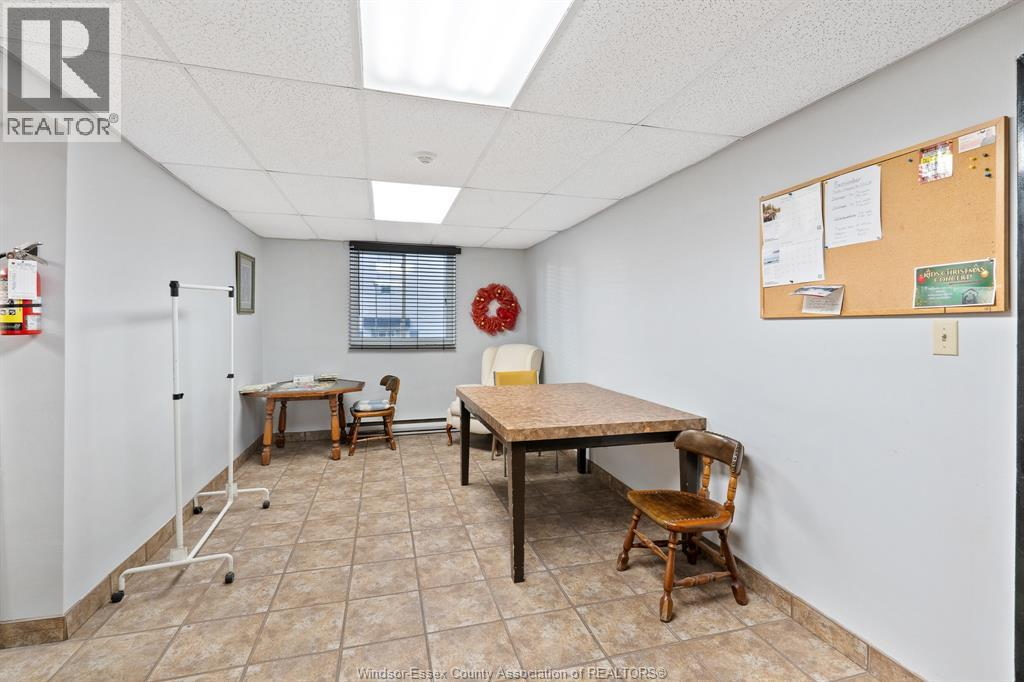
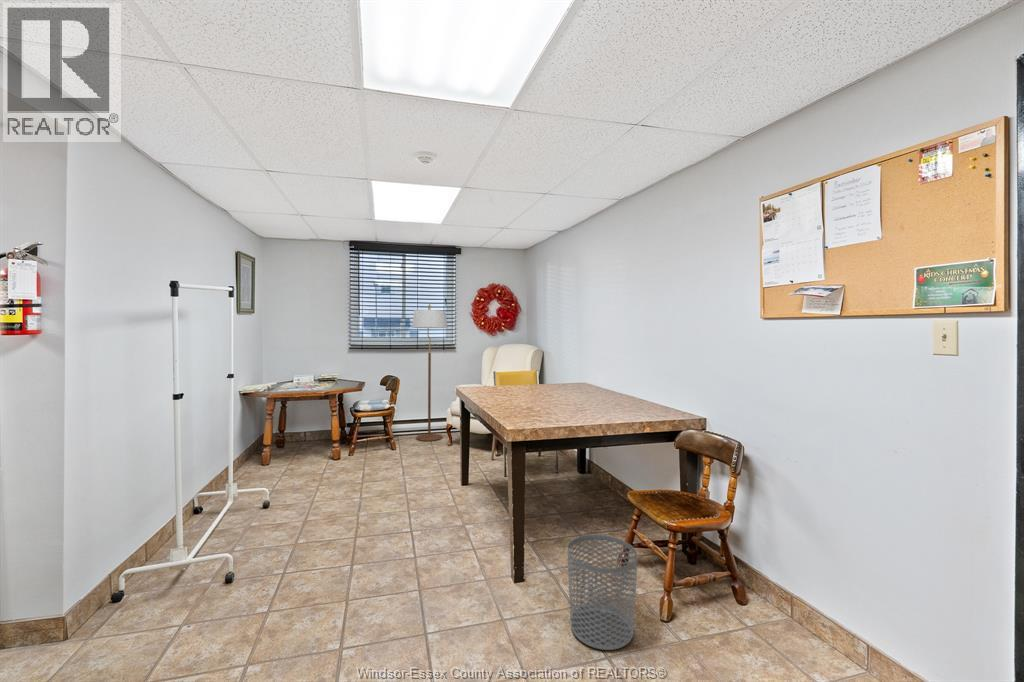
+ waste bin [566,534,638,651]
+ floor lamp [411,303,448,442]
